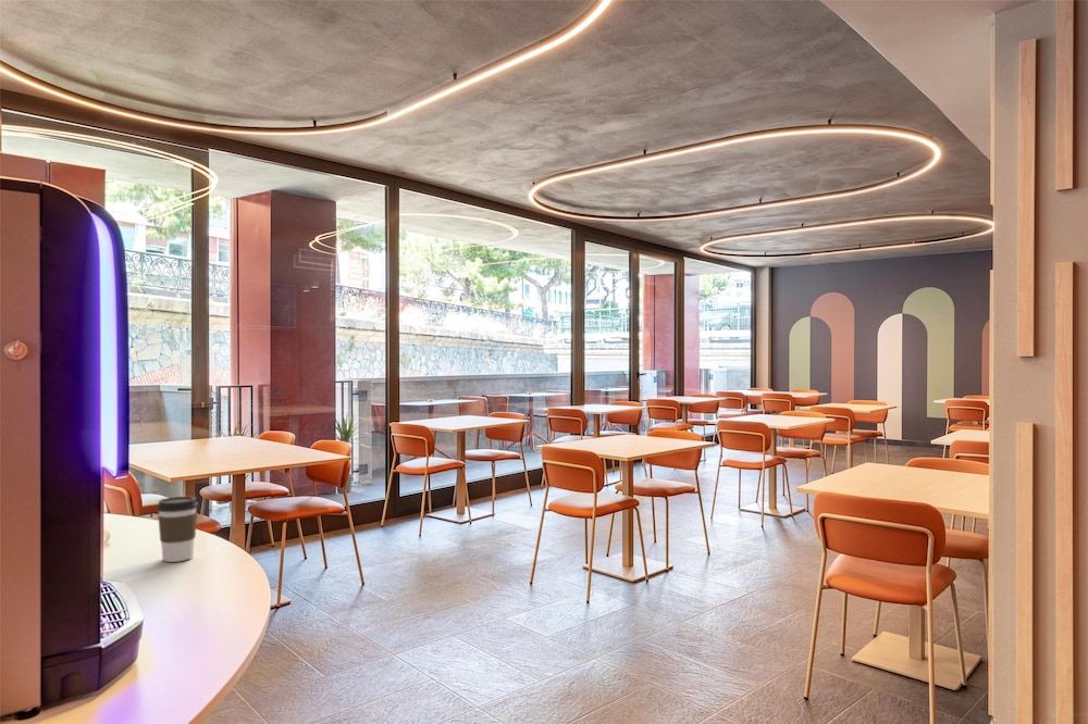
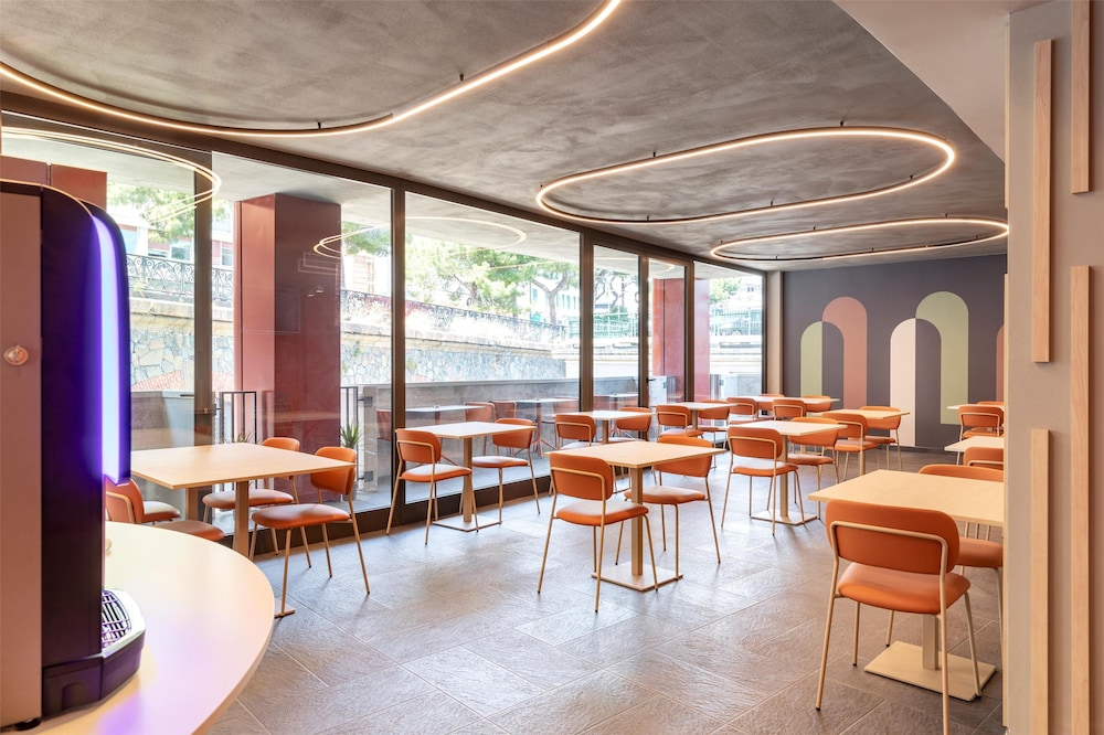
- coffee cup [156,496,199,563]
